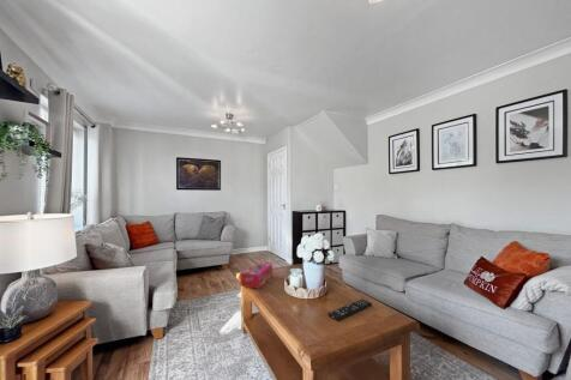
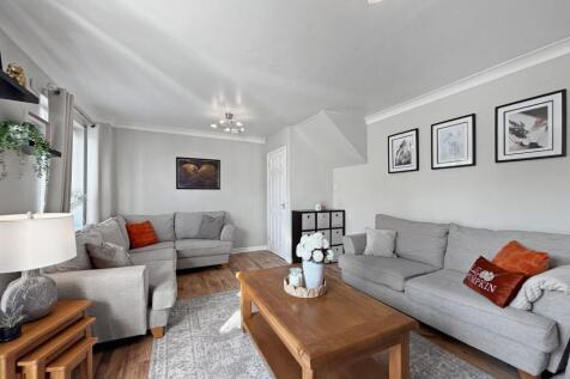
- tissue box [239,261,274,290]
- remote control [327,298,373,322]
